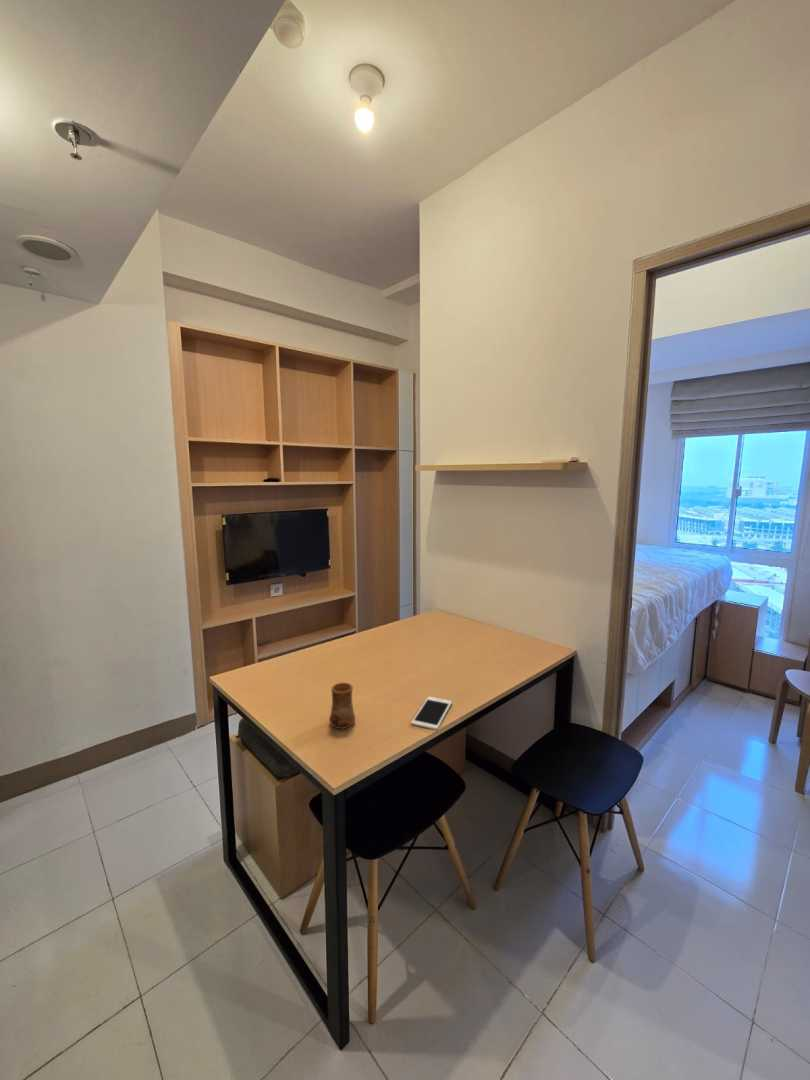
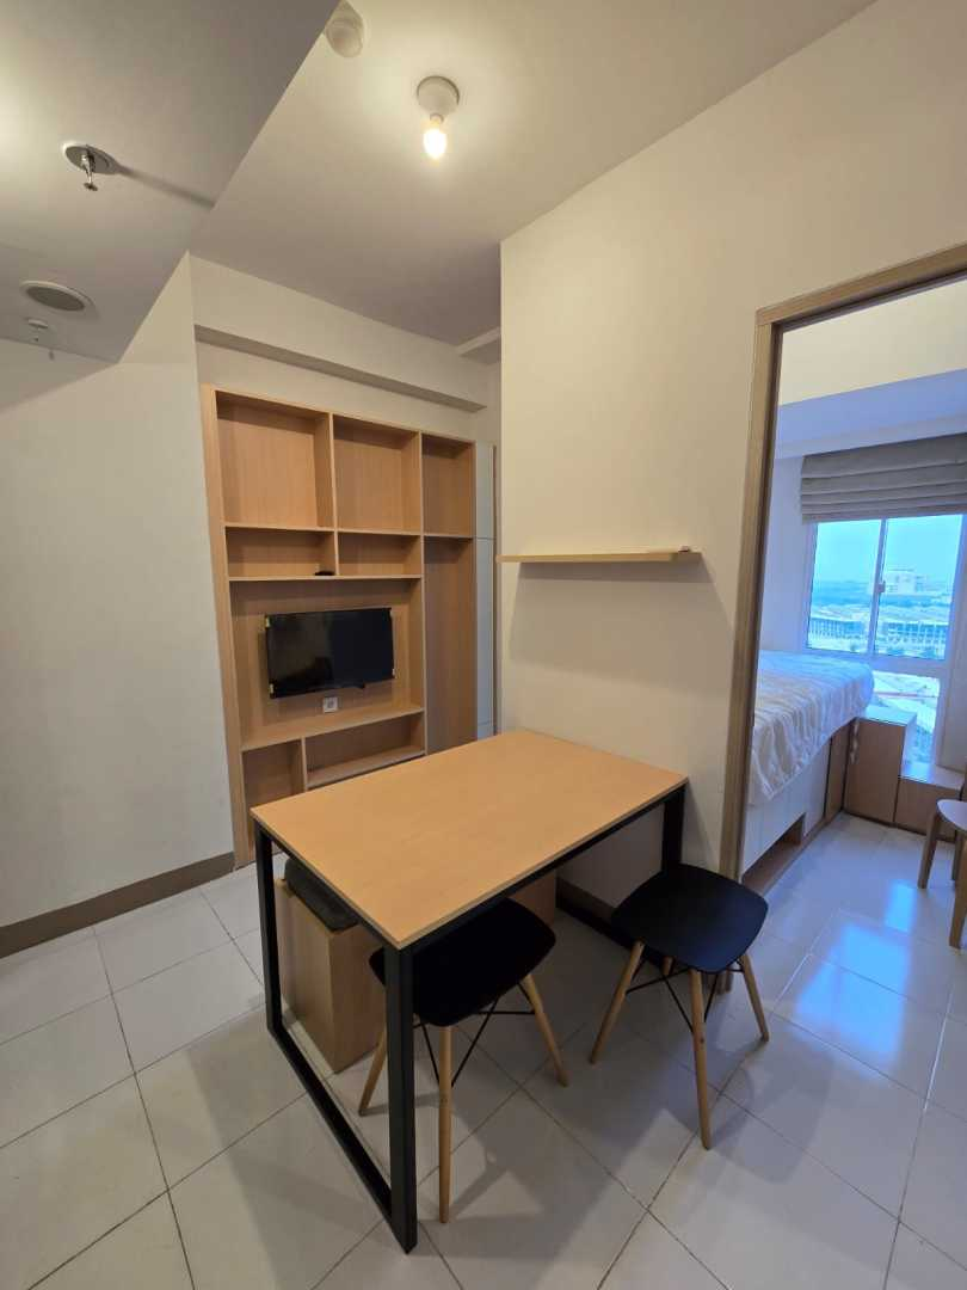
- cell phone [410,696,453,731]
- cup [328,682,356,730]
